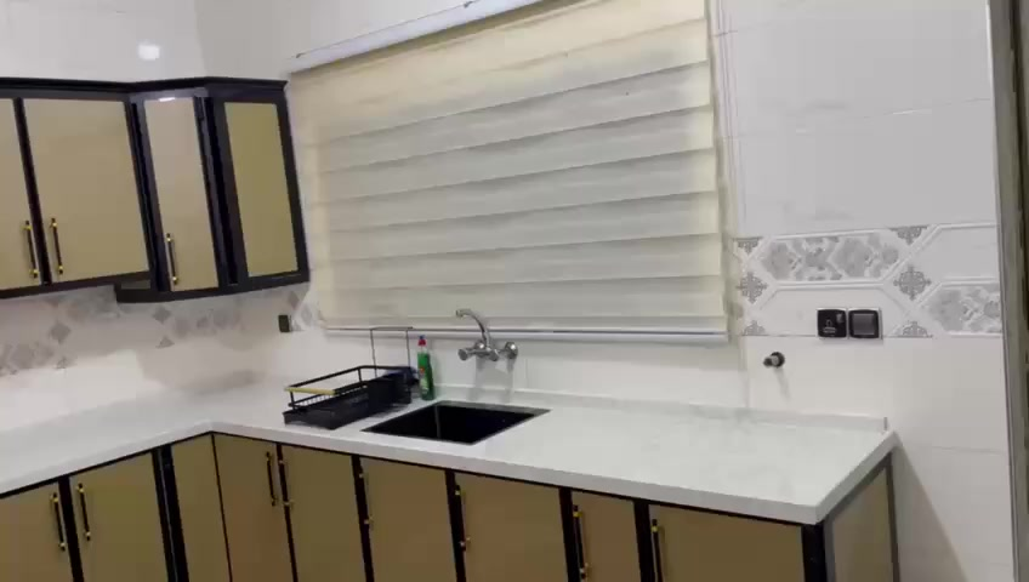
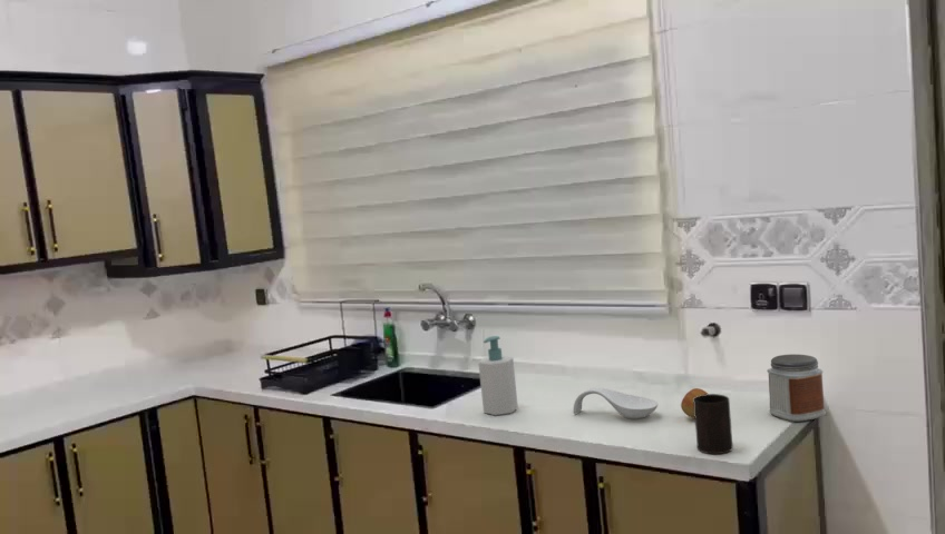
+ fruit [680,387,709,419]
+ cup [693,393,734,455]
+ spoon rest [572,386,659,421]
+ soap bottle [477,335,519,416]
+ jar [766,353,827,423]
